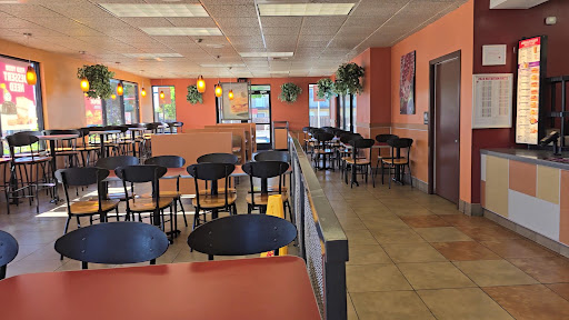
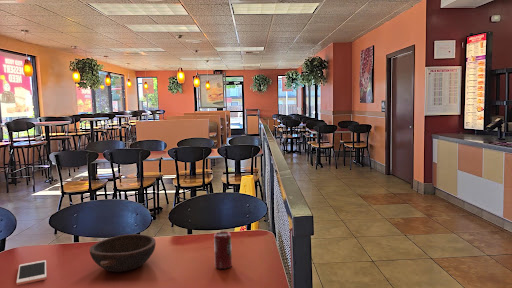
+ bowl [88,233,156,273]
+ pop [213,230,233,270]
+ cell phone [15,259,47,286]
